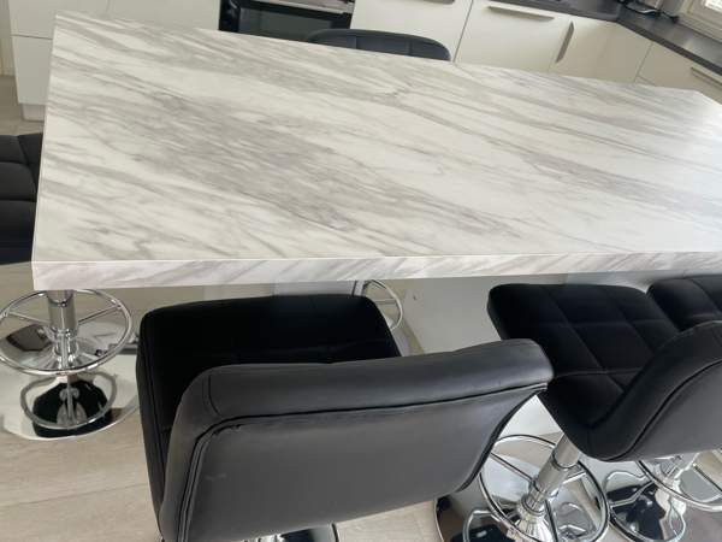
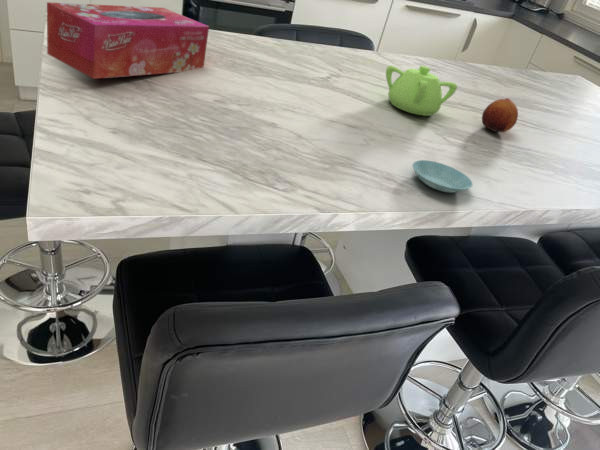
+ tissue box [46,1,210,80]
+ teapot [385,65,458,117]
+ fruit [481,97,519,134]
+ saucer [412,159,473,194]
